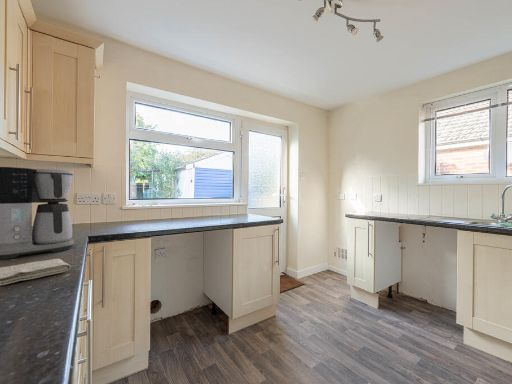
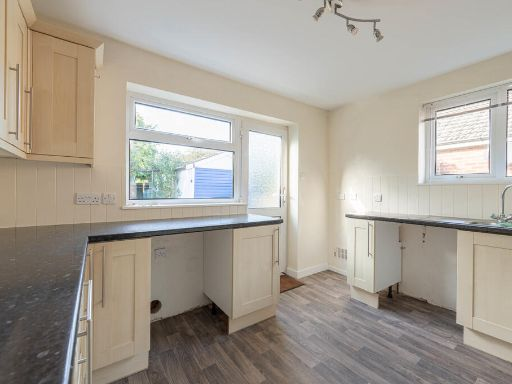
- coffee maker [0,166,75,261]
- washcloth [0,258,72,286]
